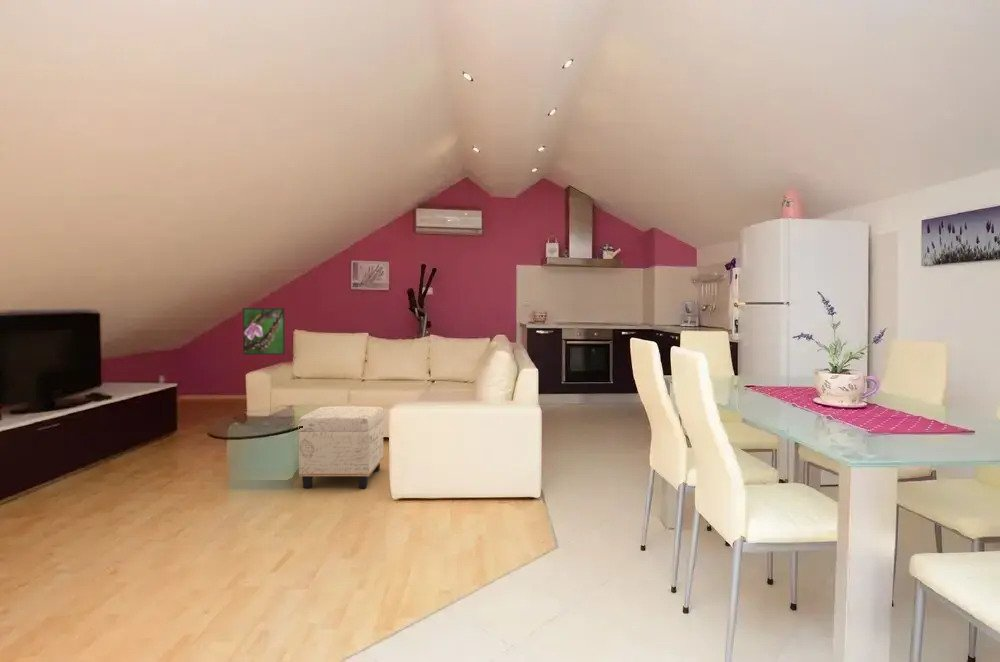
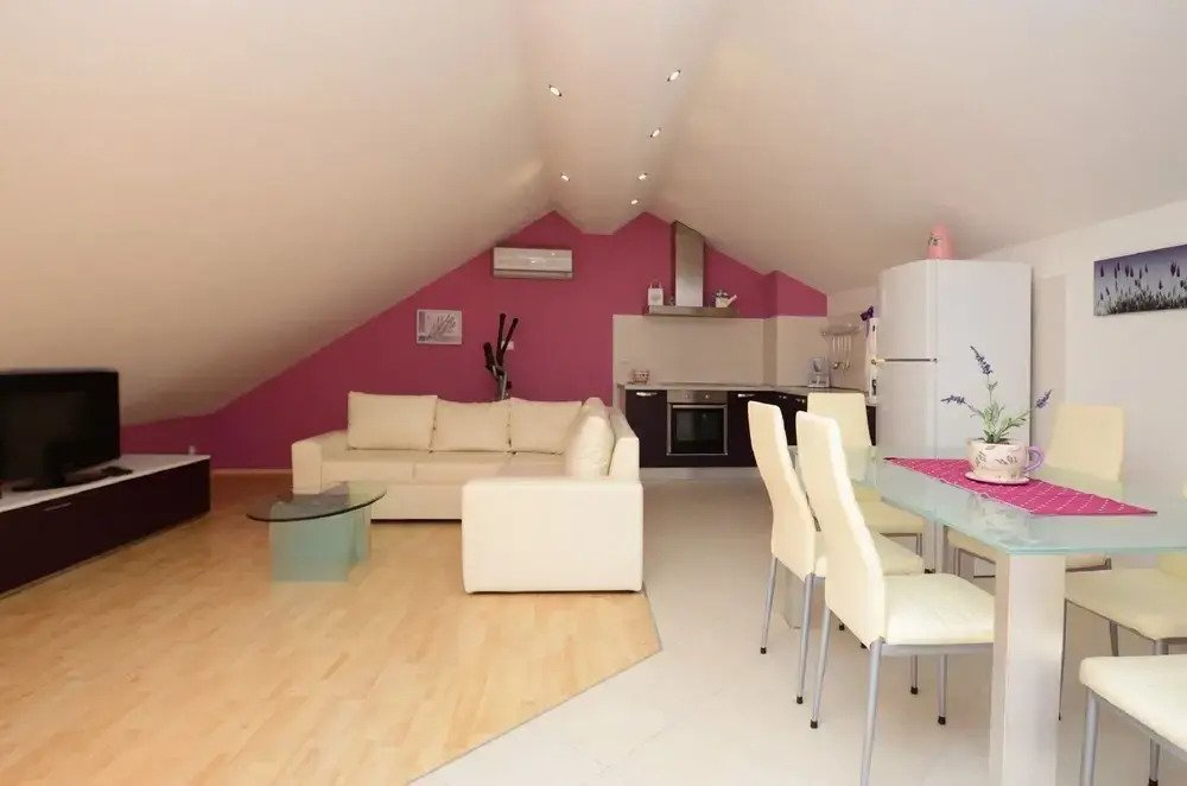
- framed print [242,307,286,356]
- ottoman [298,405,385,489]
